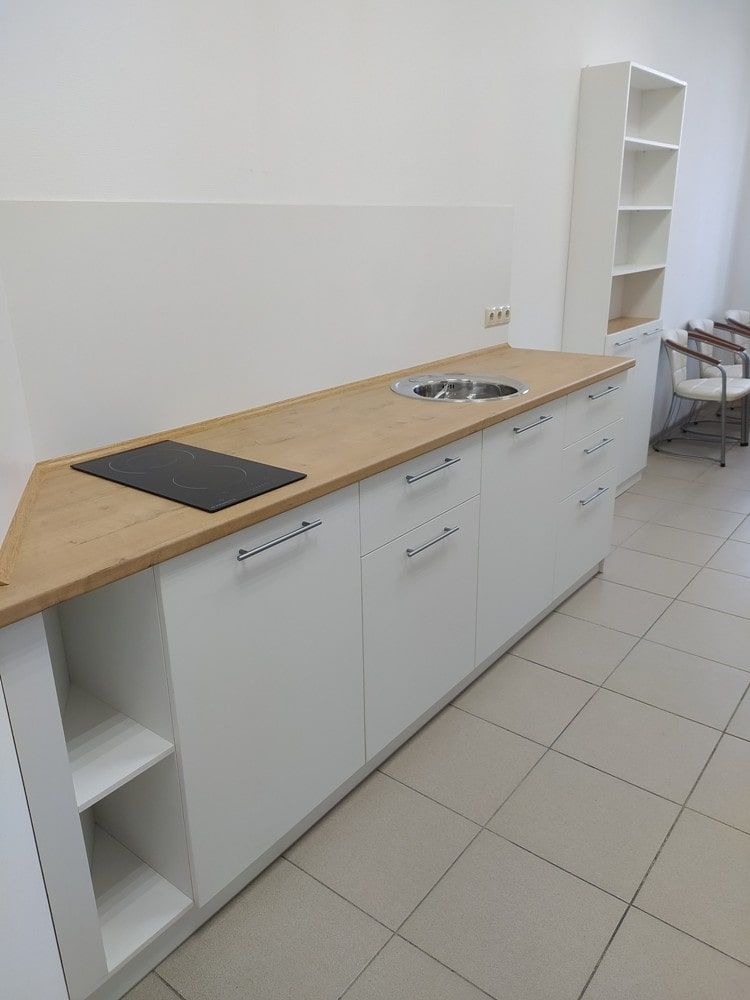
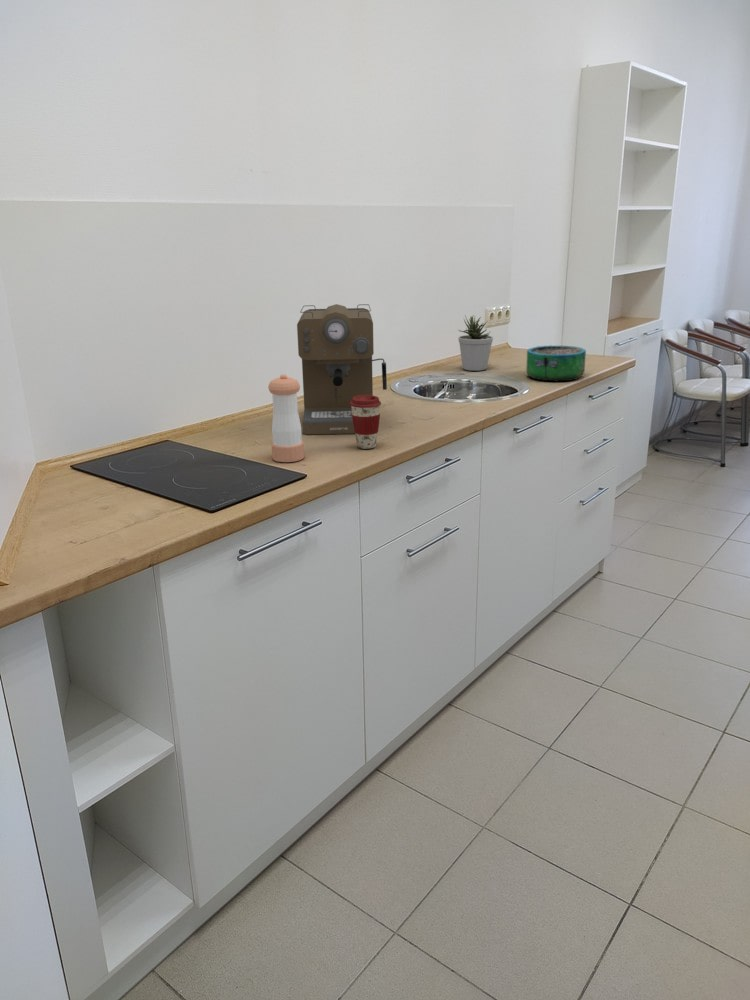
+ coffee maker [296,303,388,435]
+ pepper shaker [267,373,305,463]
+ potted plant [457,315,494,372]
+ coffee cup [350,395,382,450]
+ decorative bowl [525,344,587,382]
